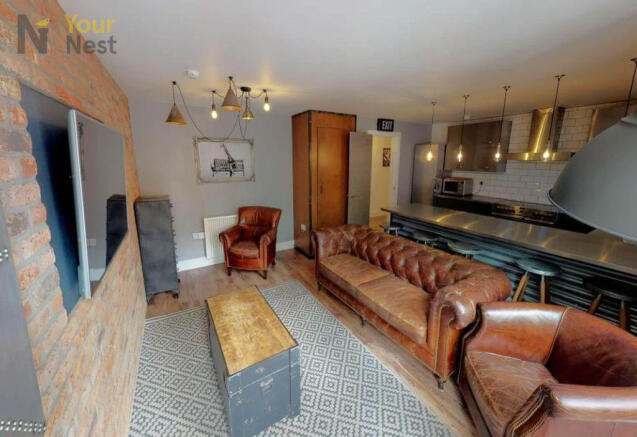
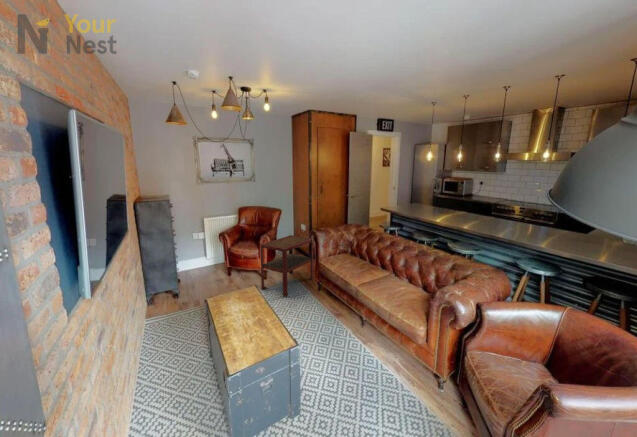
+ side table [259,234,314,297]
